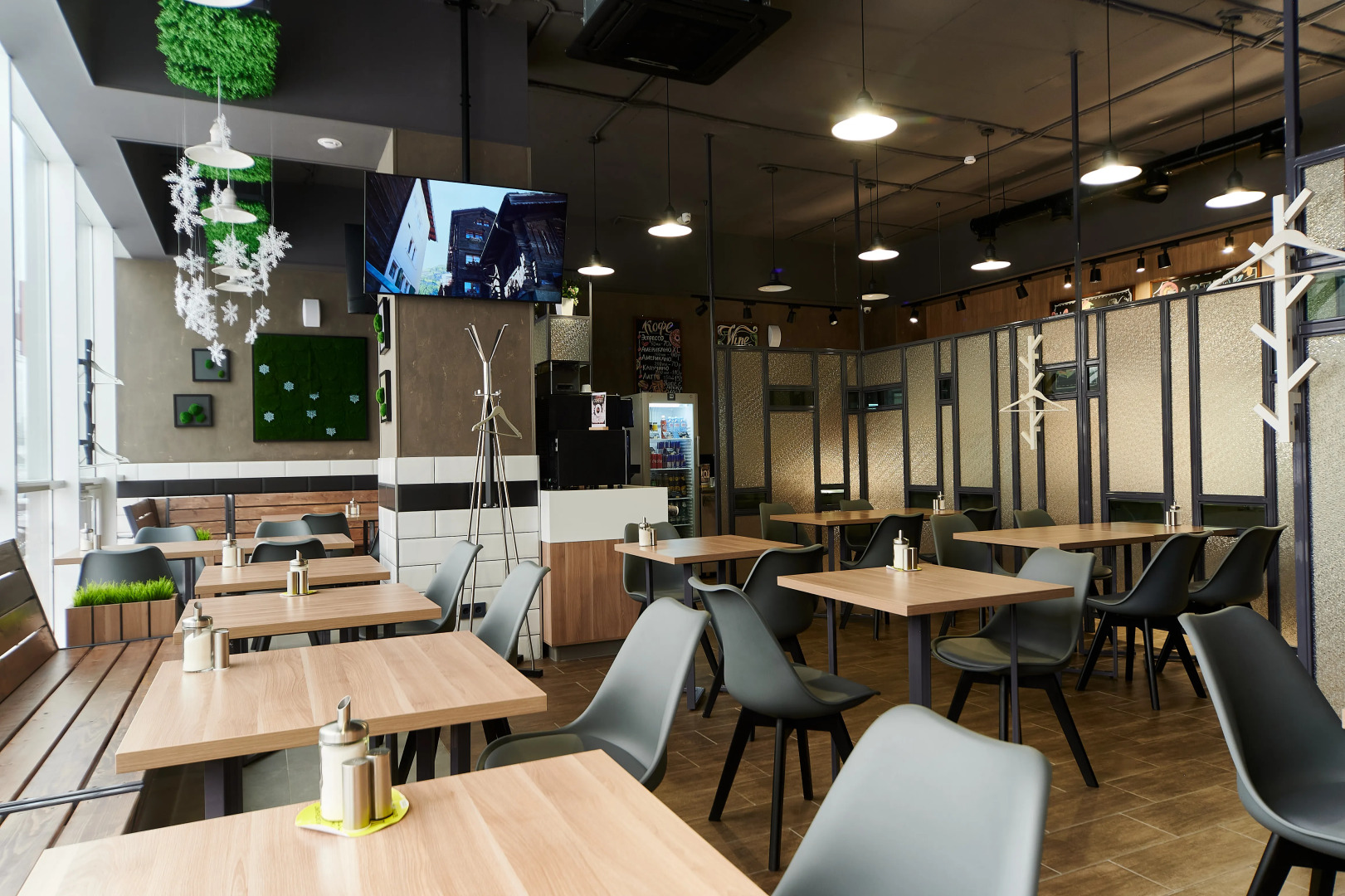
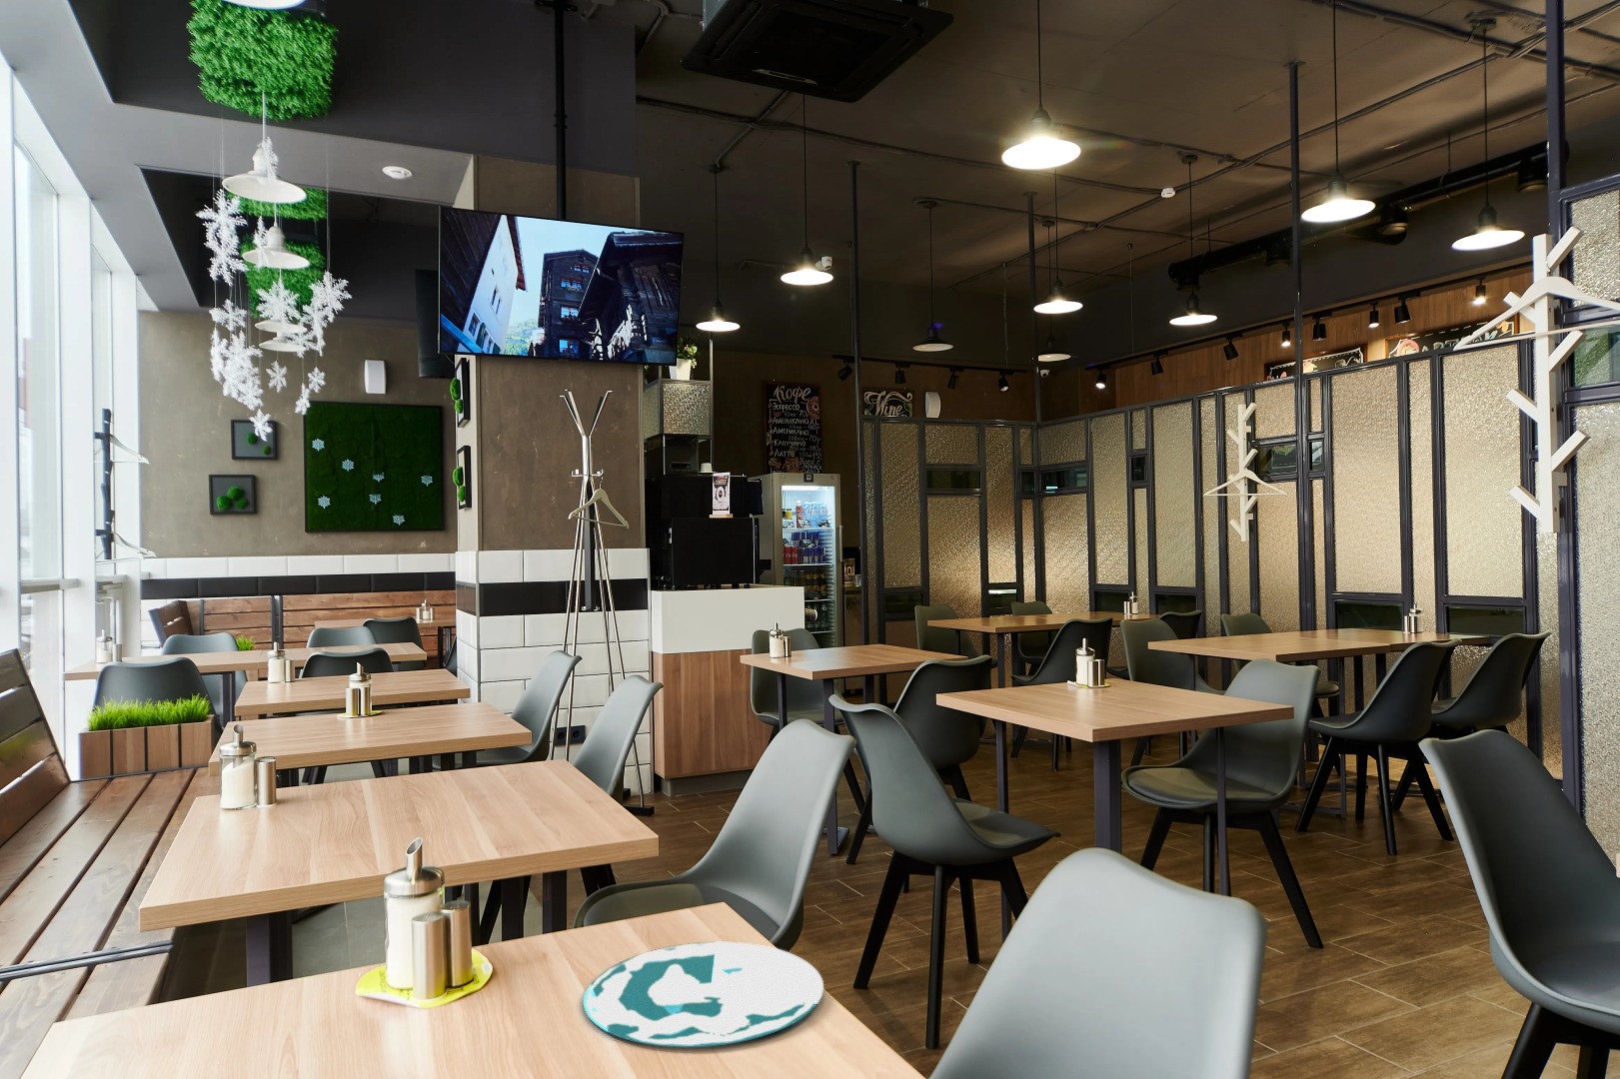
+ plate [583,941,825,1048]
